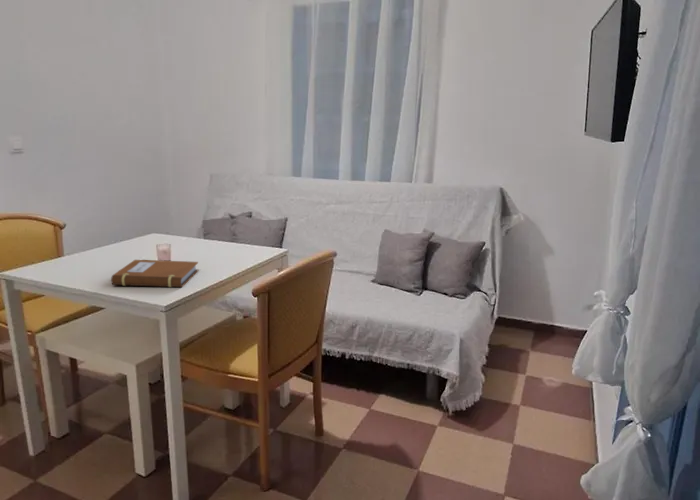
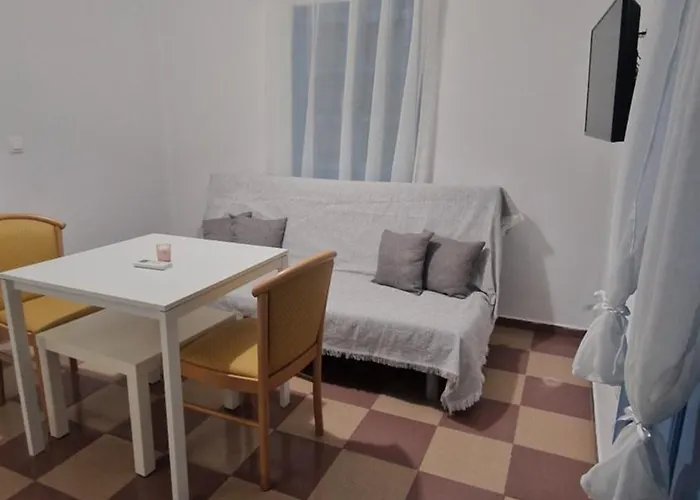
- notebook [110,259,199,288]
